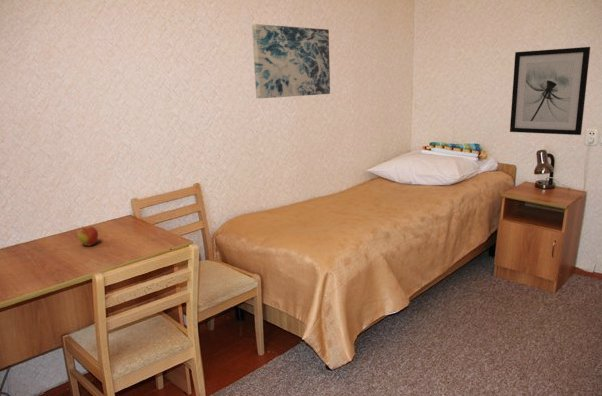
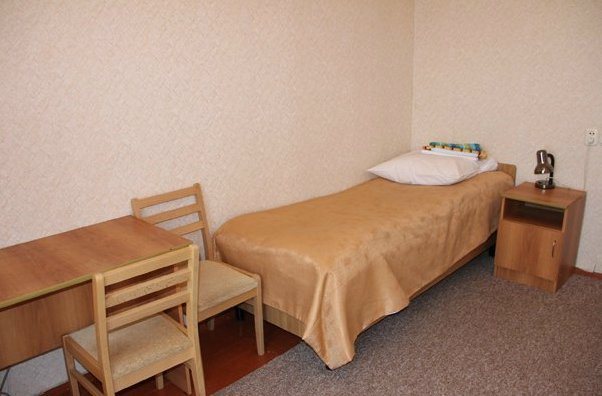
- wall art [509,46,591,136]
- apple [77,225,99,247]
- wall art [251,23,331,99]
